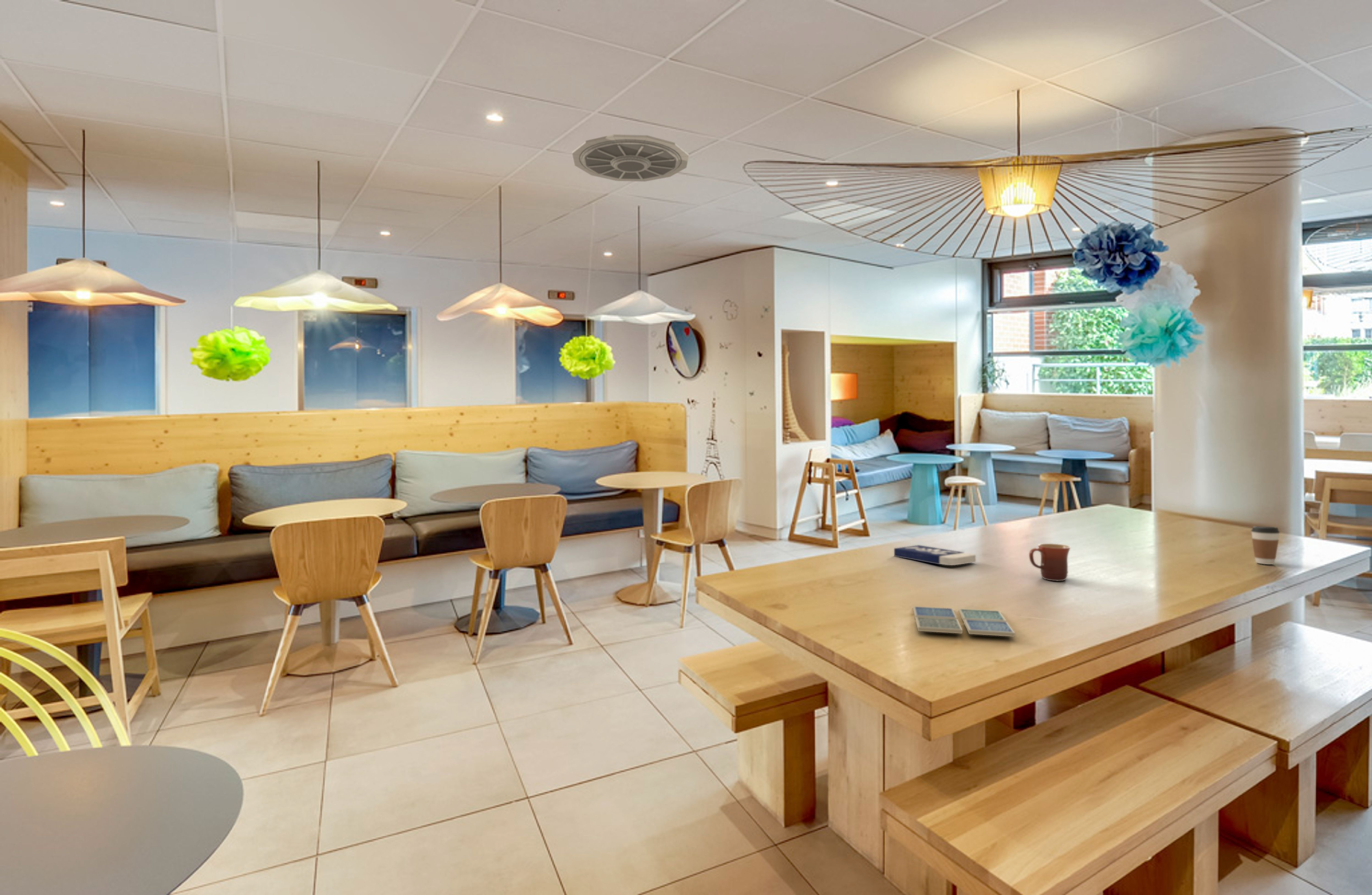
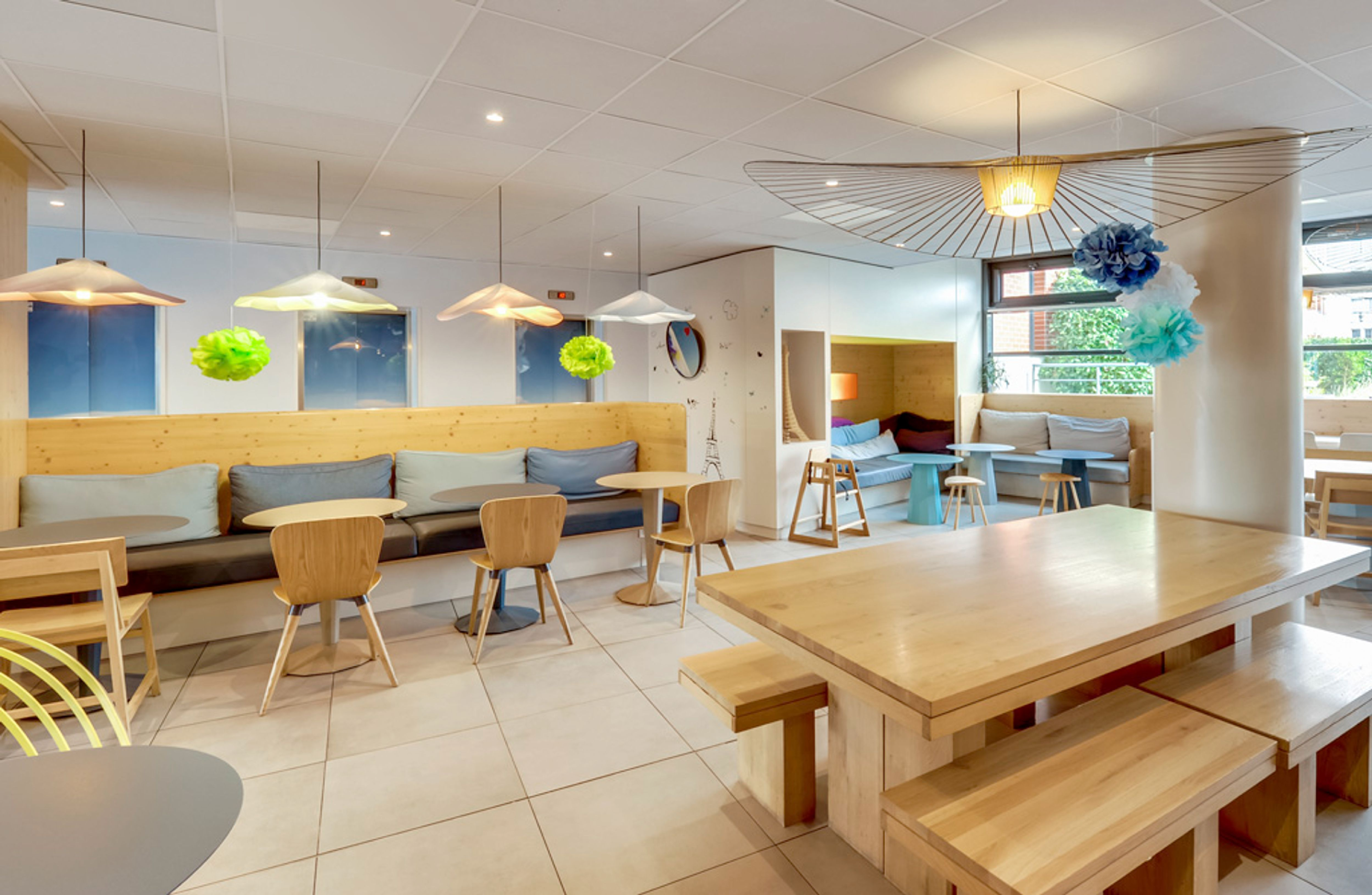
- book [894,545,976,566]
- ceiling vent [571,134,689,182]
- mug [1029,543,1071,581]
- drink coaster [913,606,1015,637]
- coffee cup [1250,526,1280,565]
